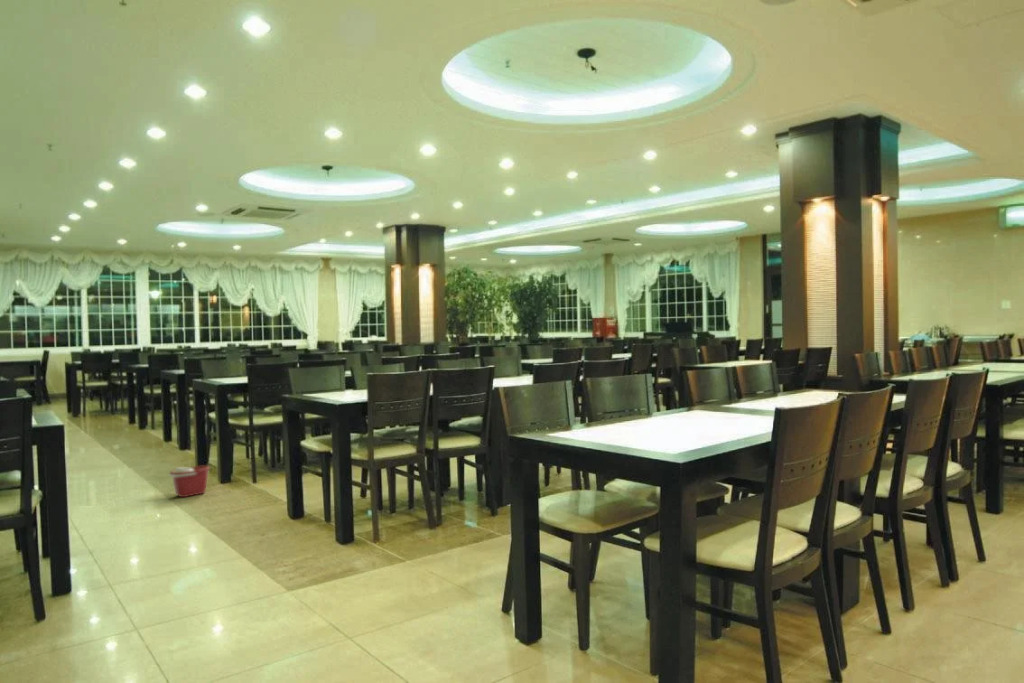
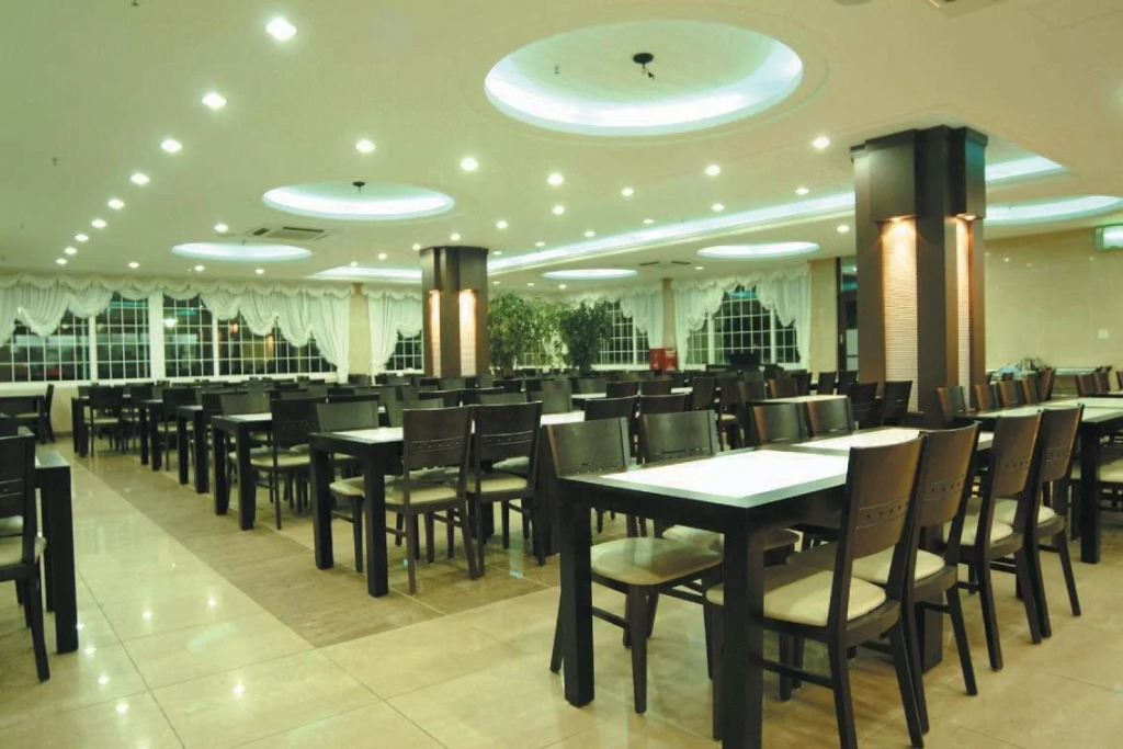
- bucket [168,465,211,498]
